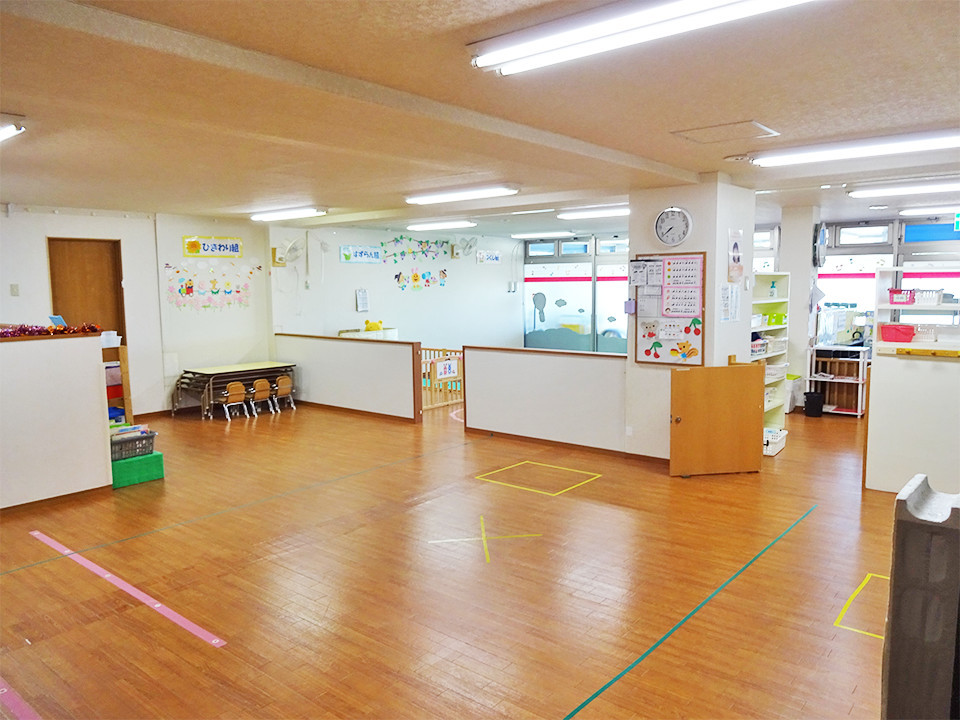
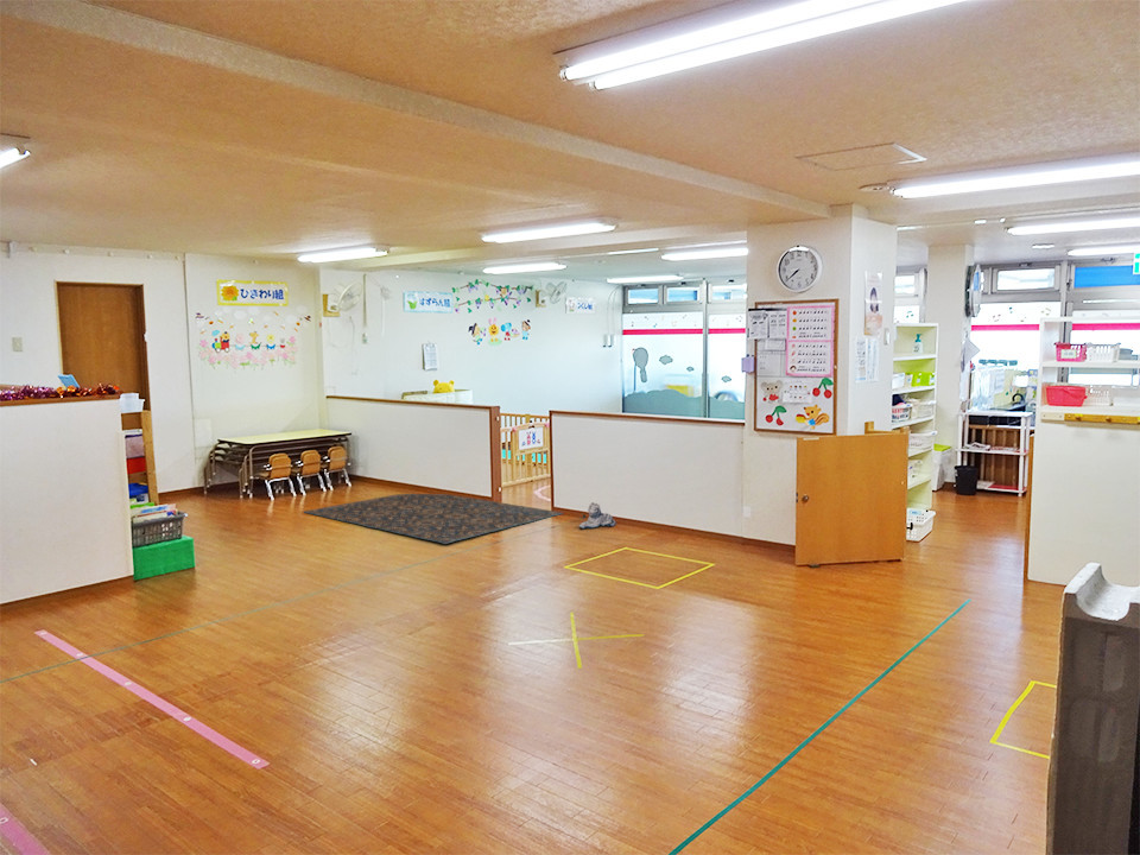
+ rug [303,493,564,545]
+ plush toy [578,501,618,530]
